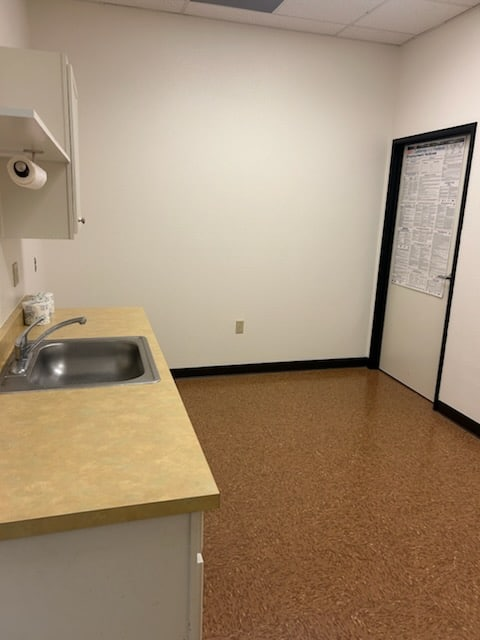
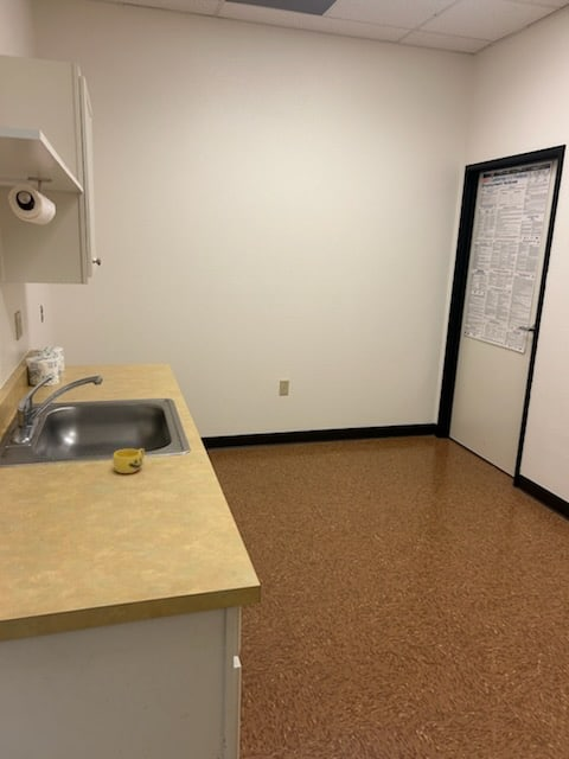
+ cup [111,447,146,474]
